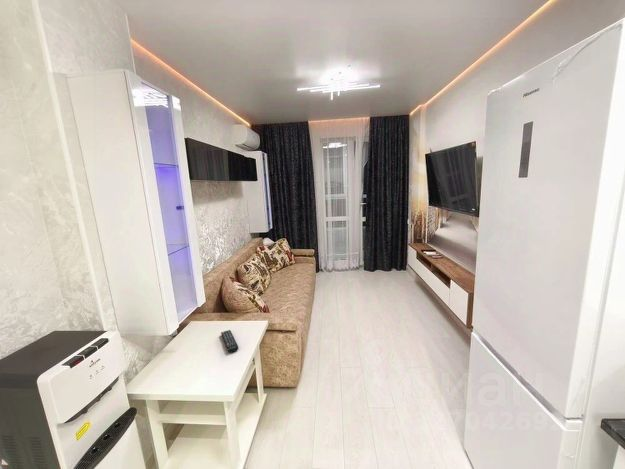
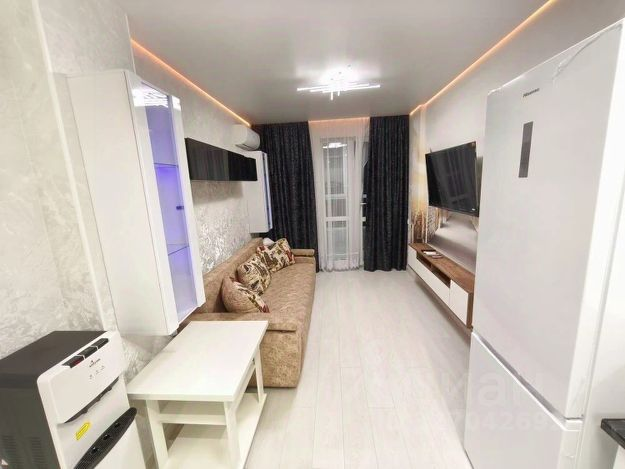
- remote control [220,329,239,353]
